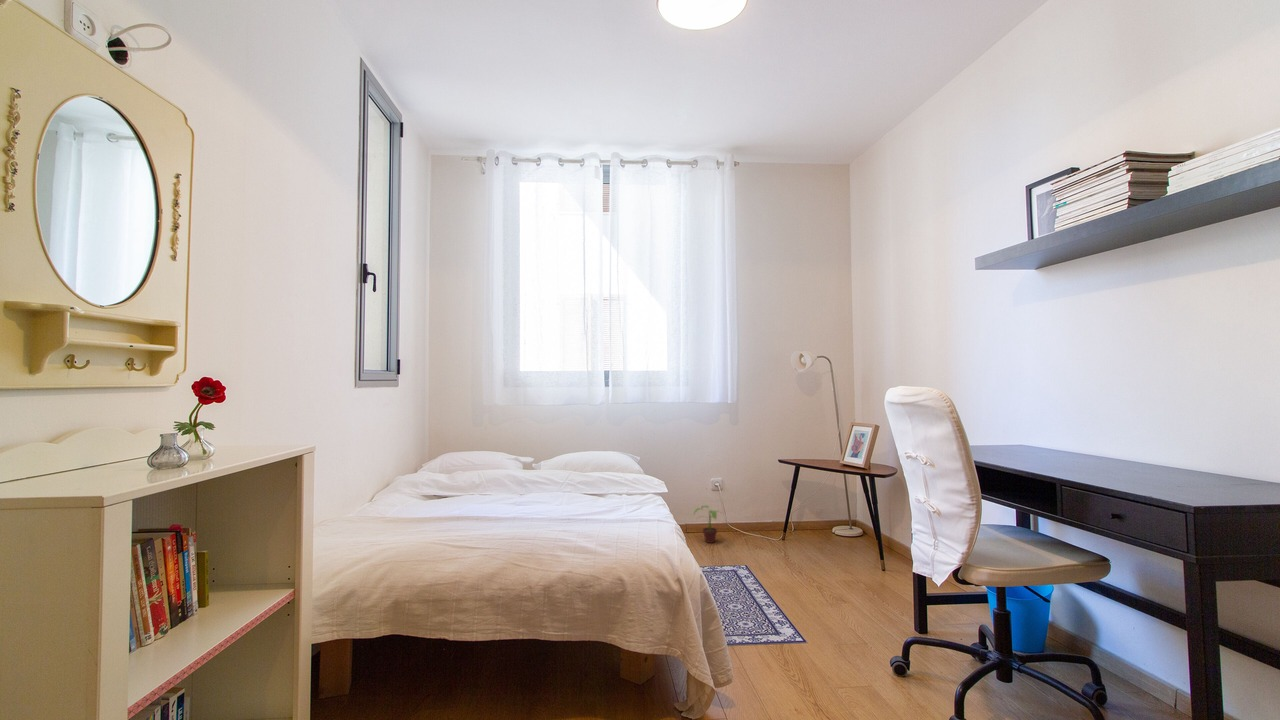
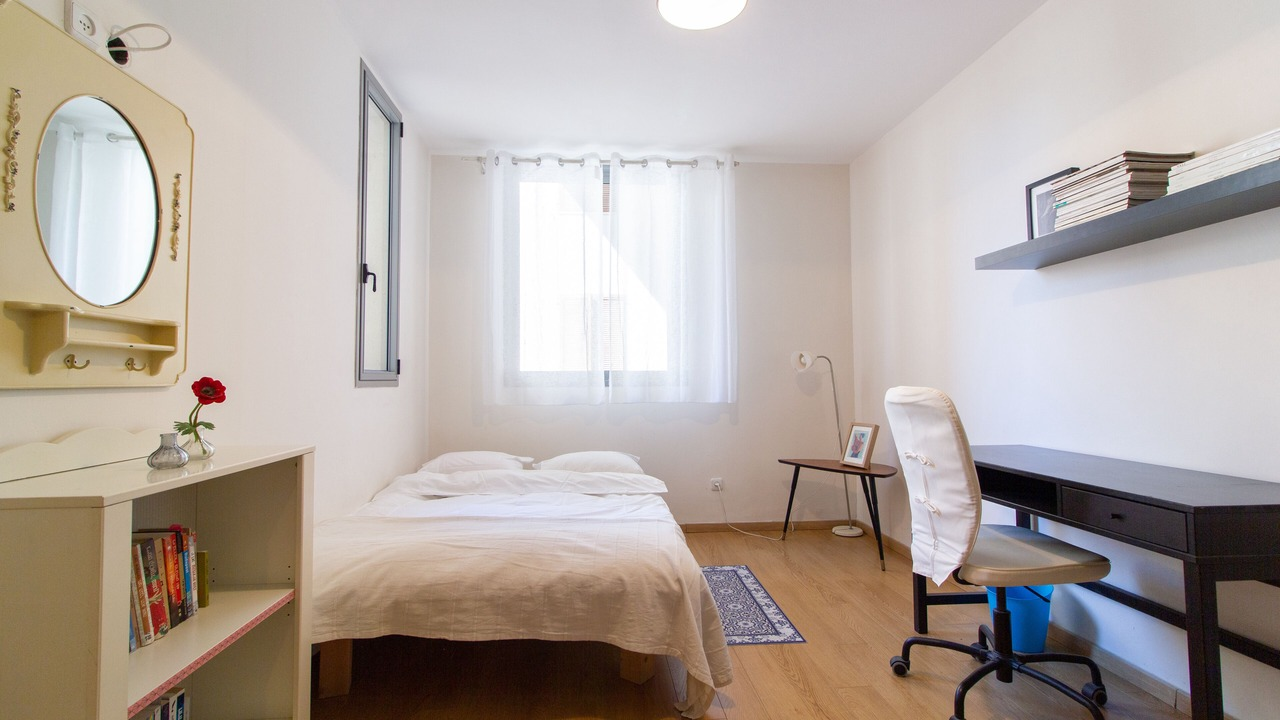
- potted plant [692,504,724,544]
